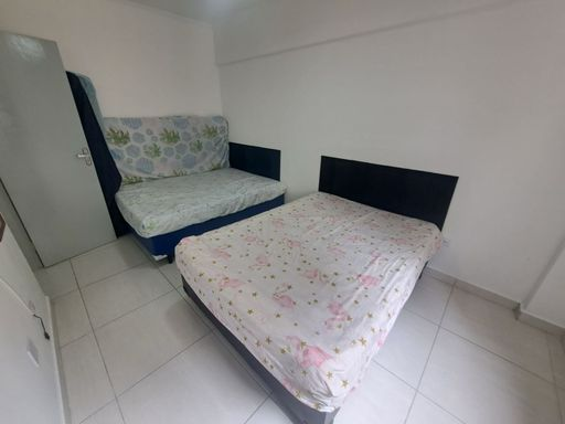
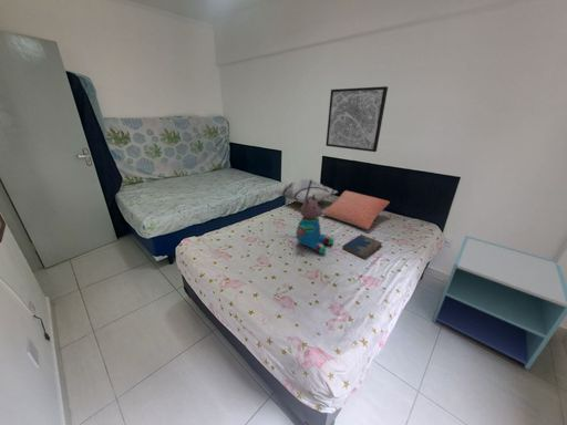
+ wall art [324,85,389,153]
+ teddy bear [295,194,334,255]
+ hardcover book [341,234,383,260]
+ nightstand [432,235,567,371]
+ pillow [321,189,391,230]
+ decorative pillow [272,178,339,204]
